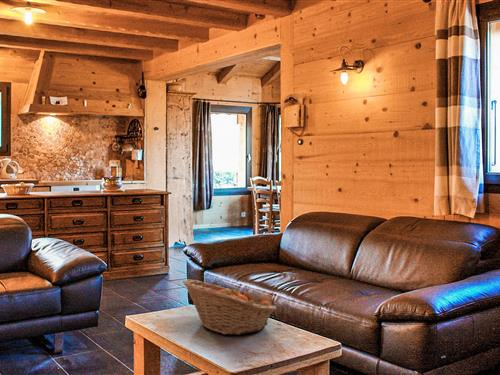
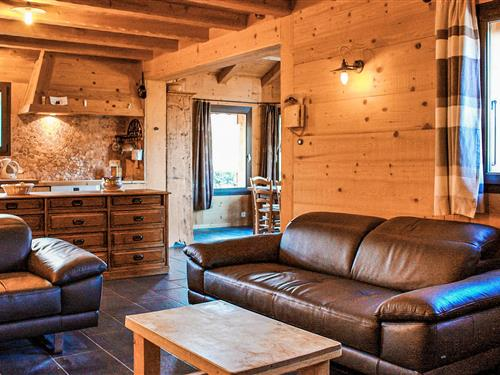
- fruit basket [182,278,277,336]
